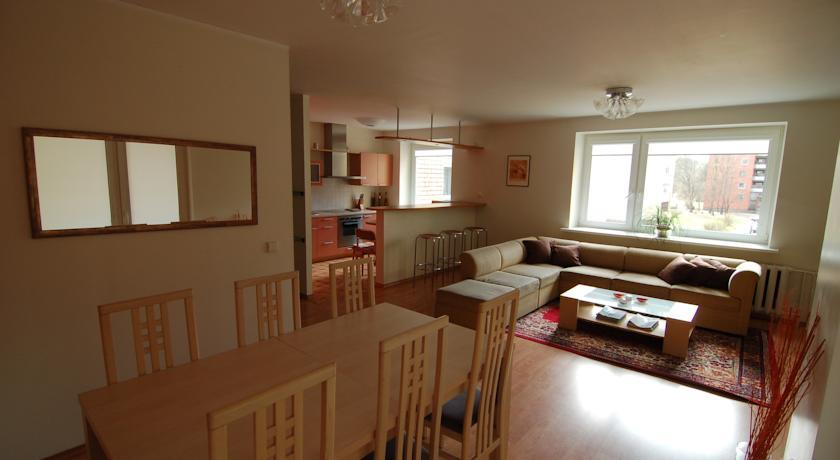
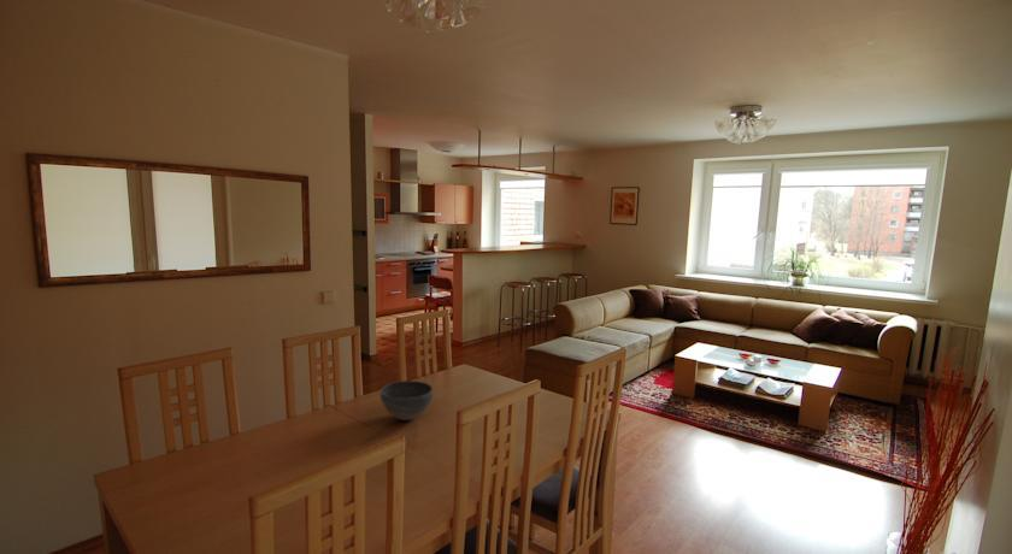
+ bowl [380,379,434,422]
